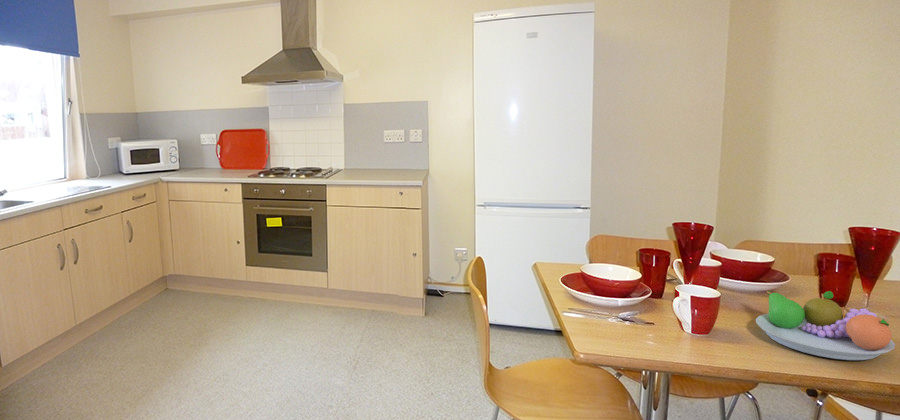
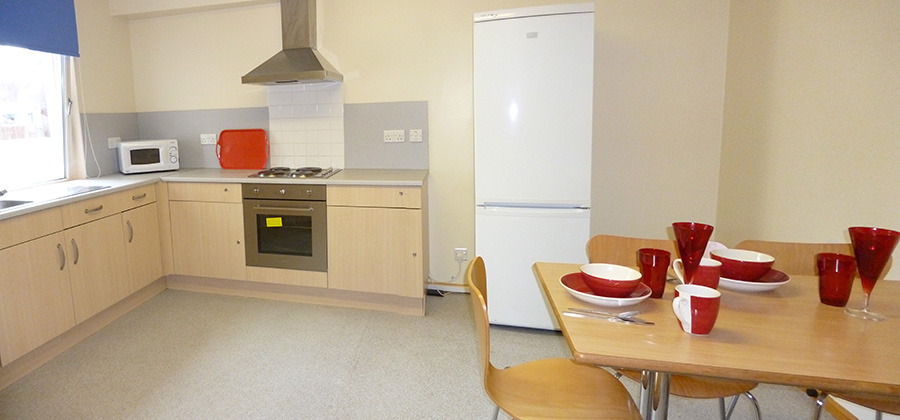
- fruit bowl [755,290,896,361]
